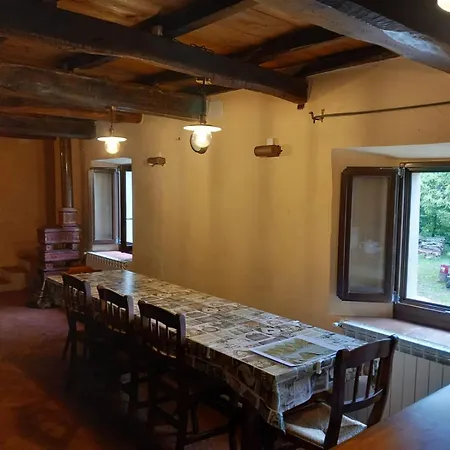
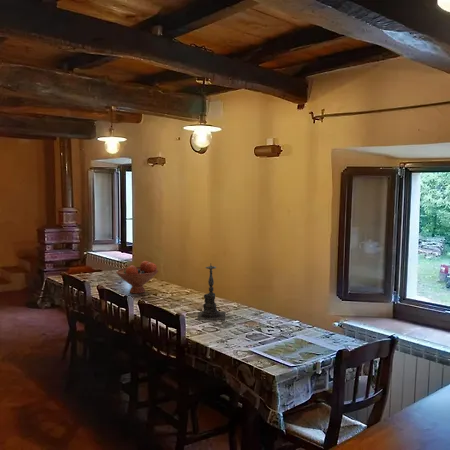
+ candle holder [196,264,226,321]
+ fruit bowl [115,260,159,295]
